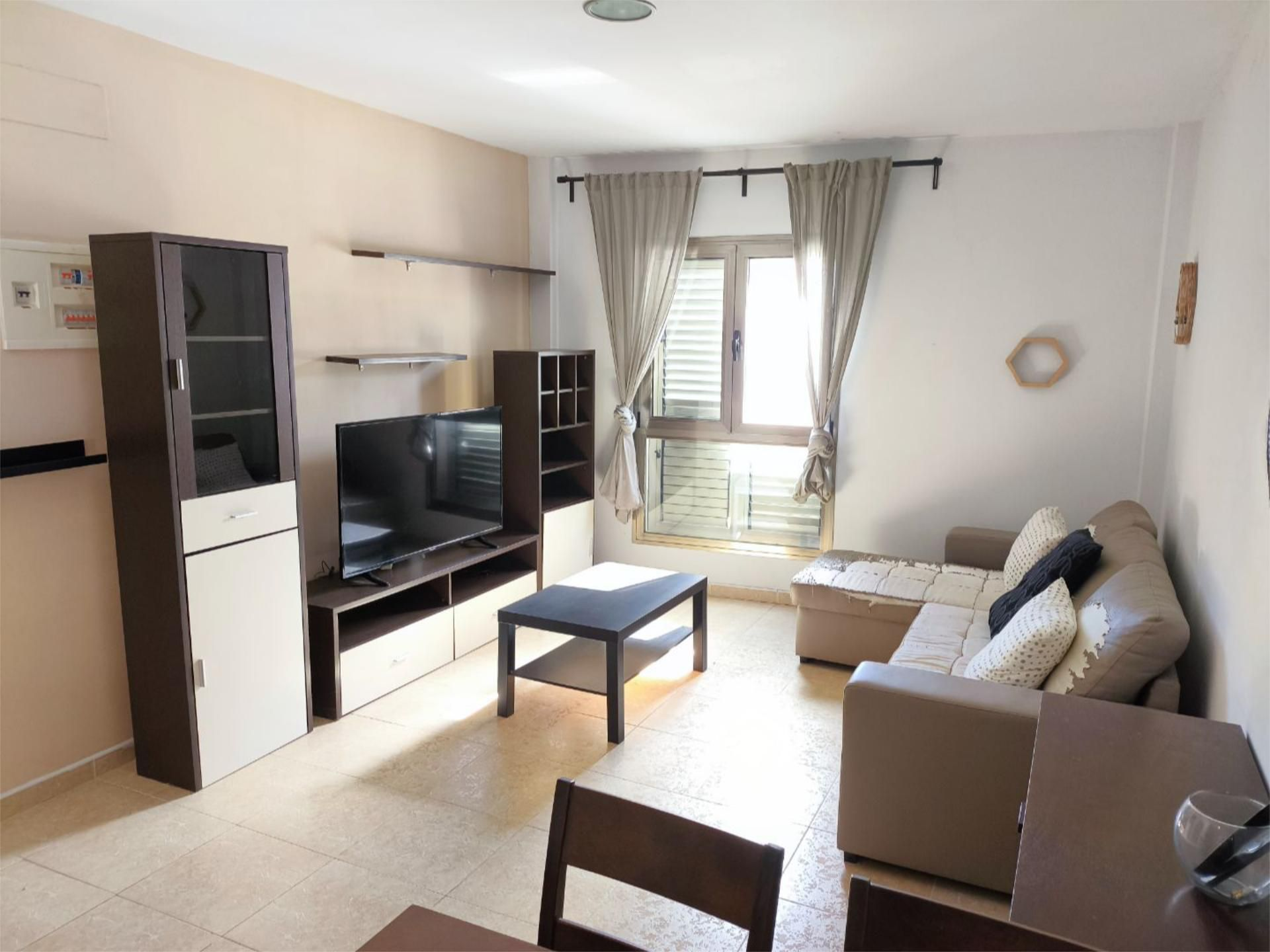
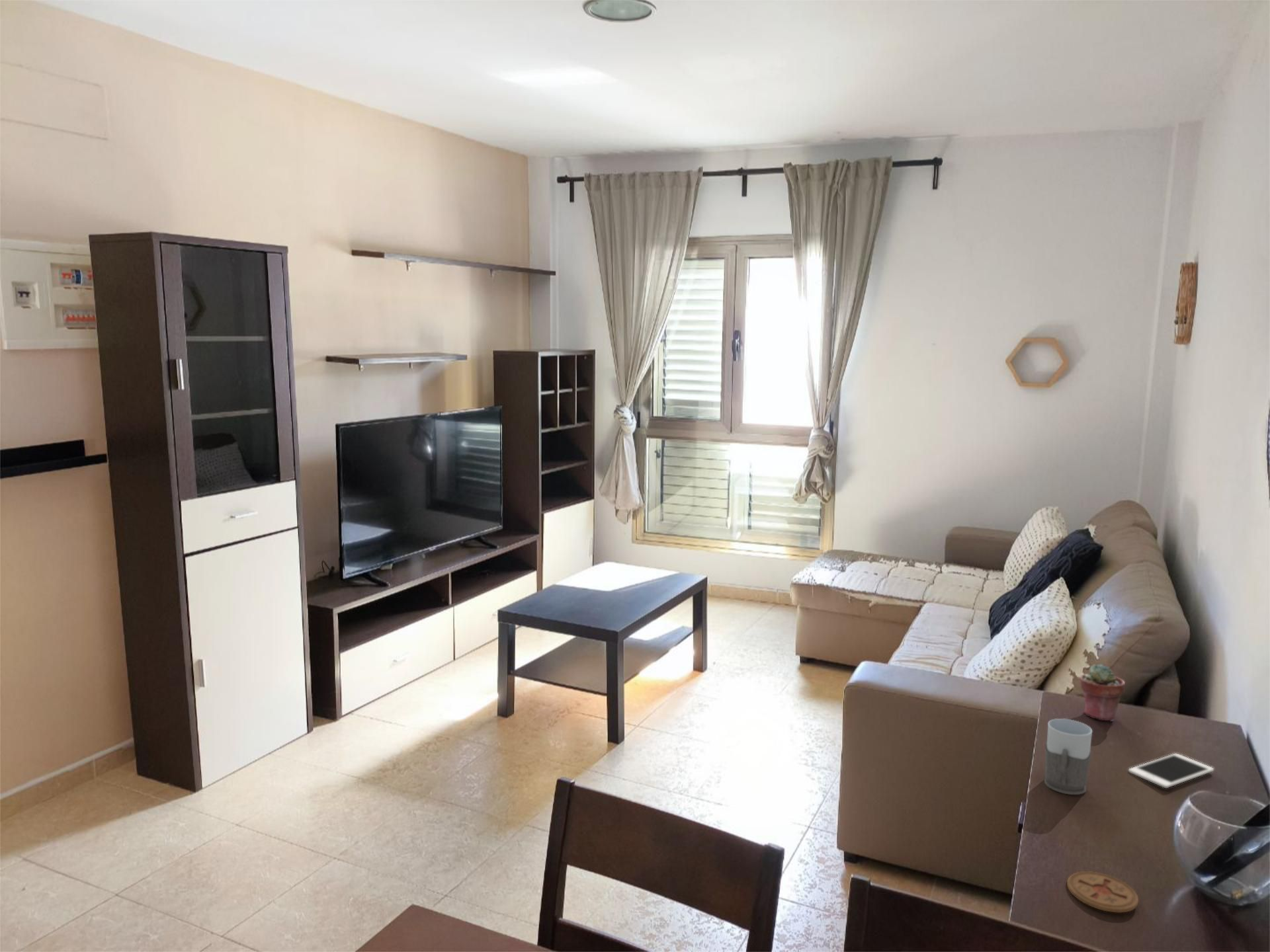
+ coaster [1066,871,1139,913]
+ potted succulent [1079,664,1126,722]
+ cell phone [1128,753,1214,789]
+ mug [1044,718,1093,795]
